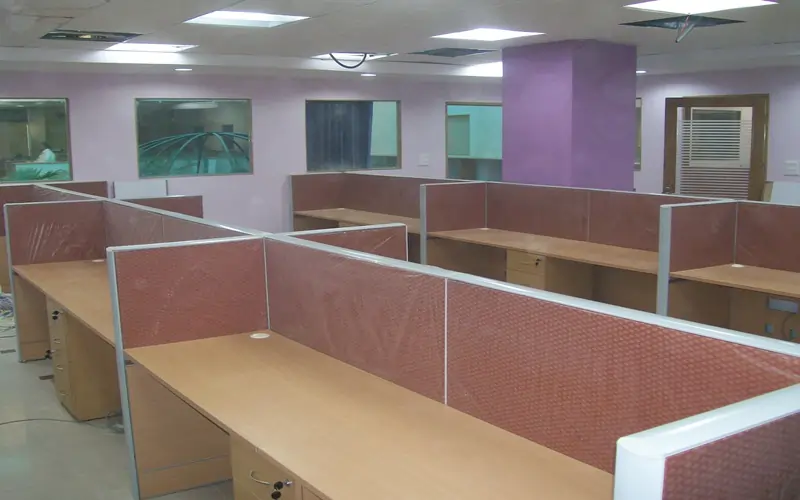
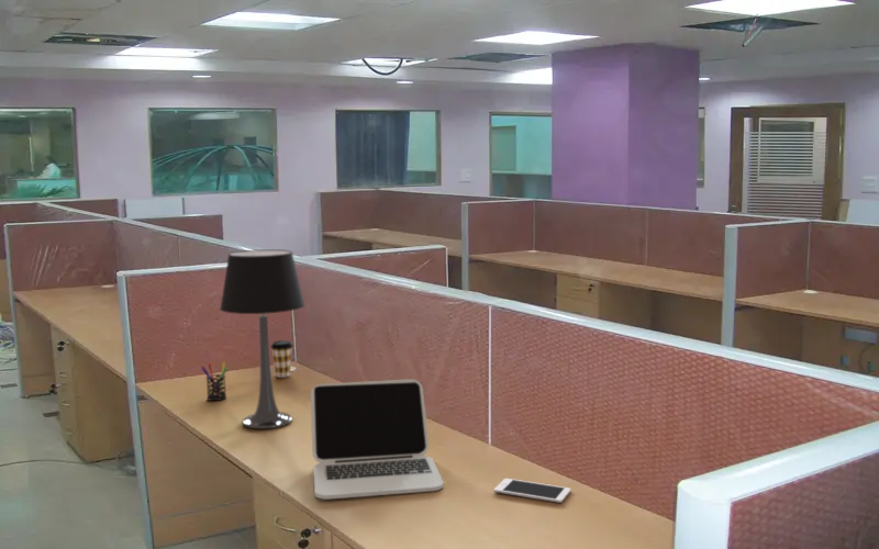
+ coffee cup [269,339,294,379]
+ cell phone [492,478,572,504]
+ laptop [309,378,445,501]
+ table lamp [219,248,305,429]
+ pen holder [200,361,229,402]
